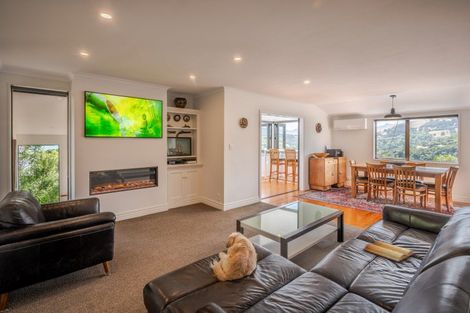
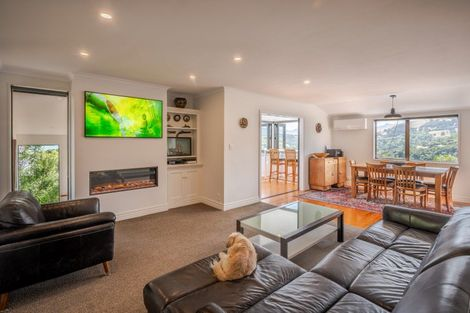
- bible [362,240,416,263]
